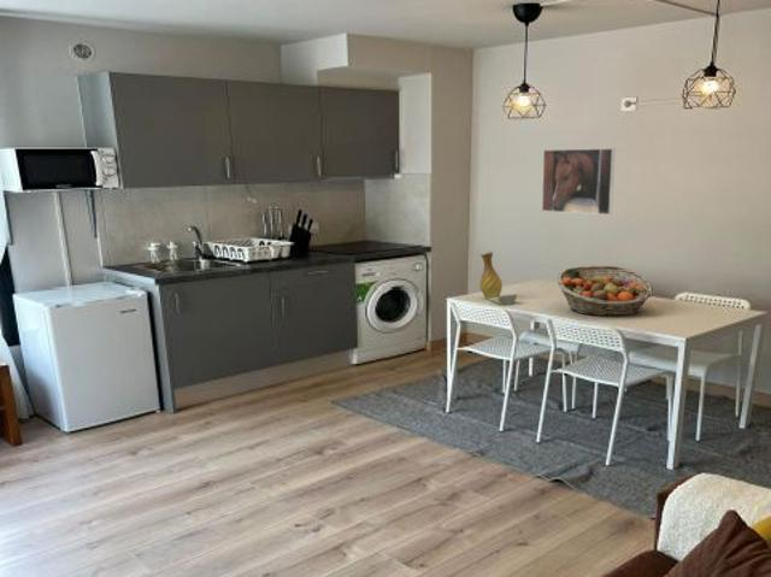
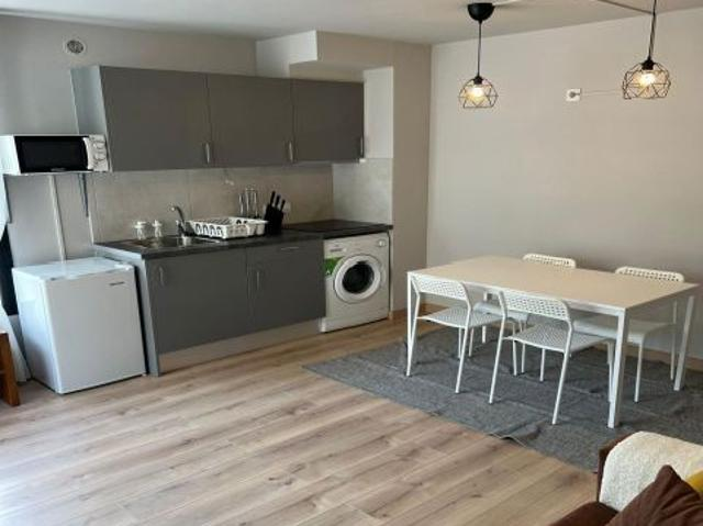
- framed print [541,147,616,216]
- fruit basket [557,265,655,317]
- vase [479,249,518,306]
